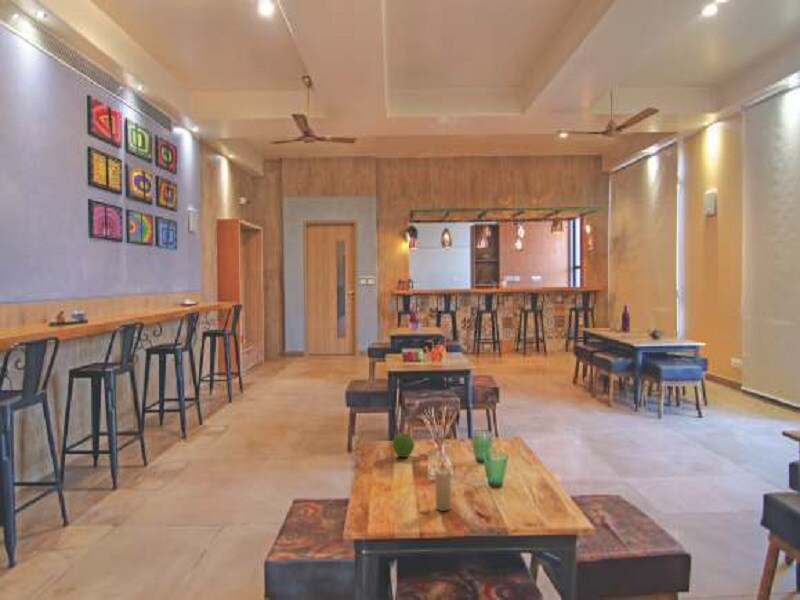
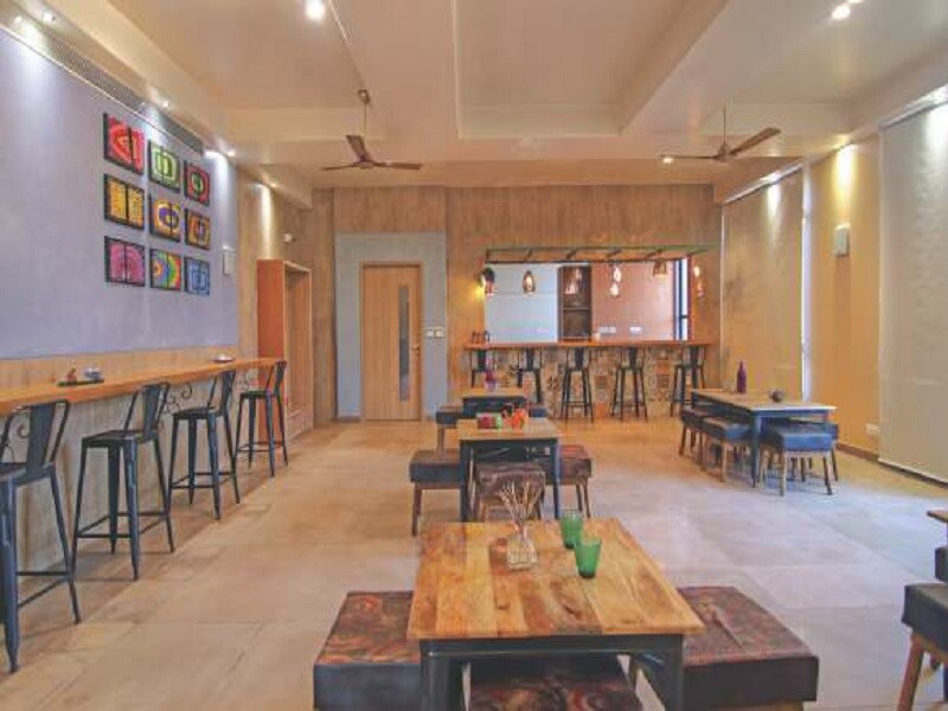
- candle [434,461,452,512]
- fruit [391,431,416,458]
